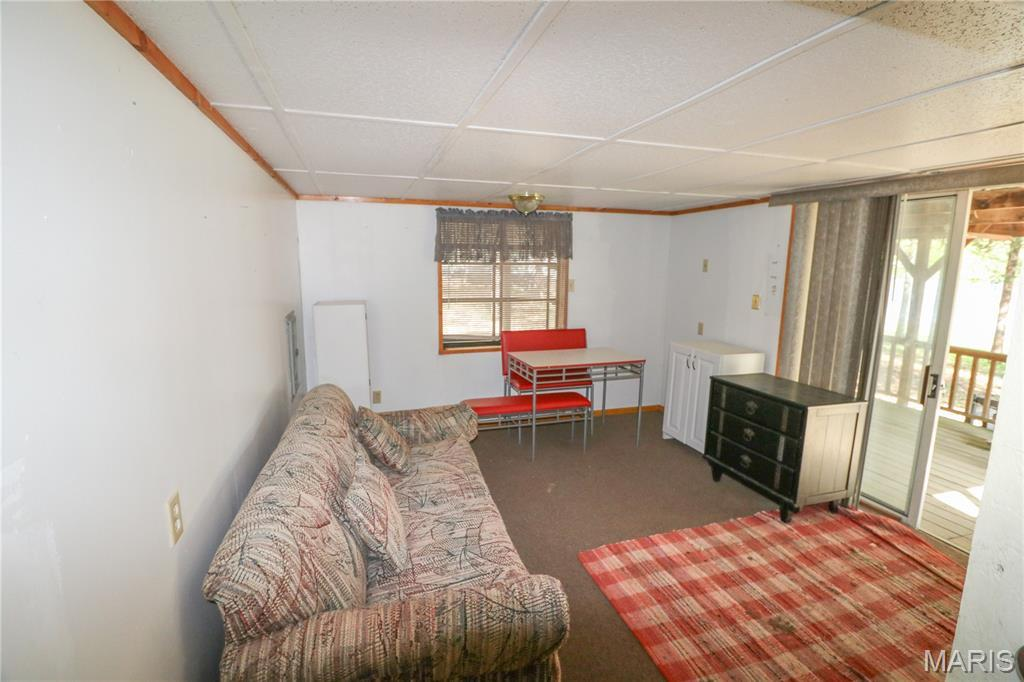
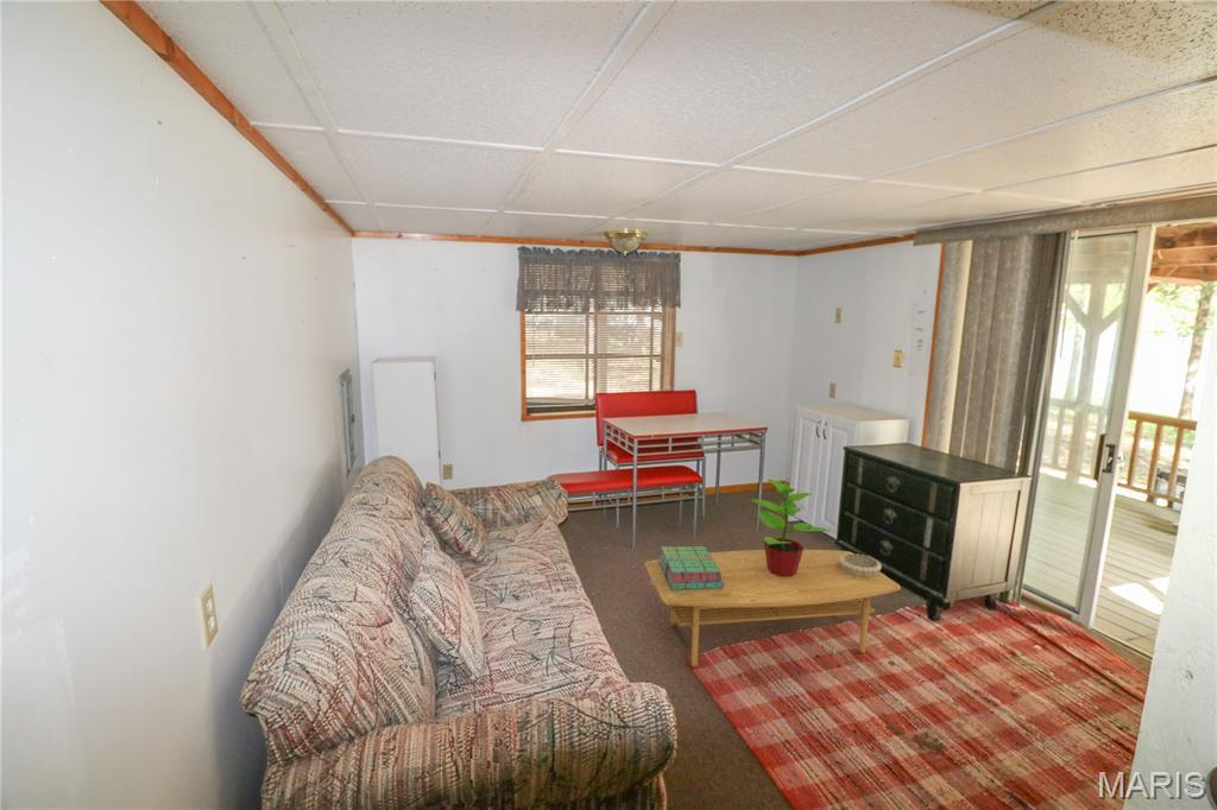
+ decorative bowl [839,552,883,577]
+ stack of books [657,545,724,590]
+ potted plant [749,477,833,577]
+ coffee table [643,549,902,667]
